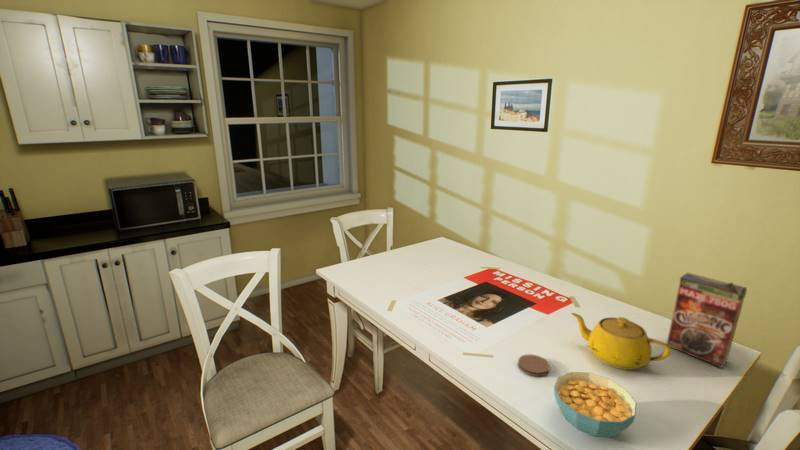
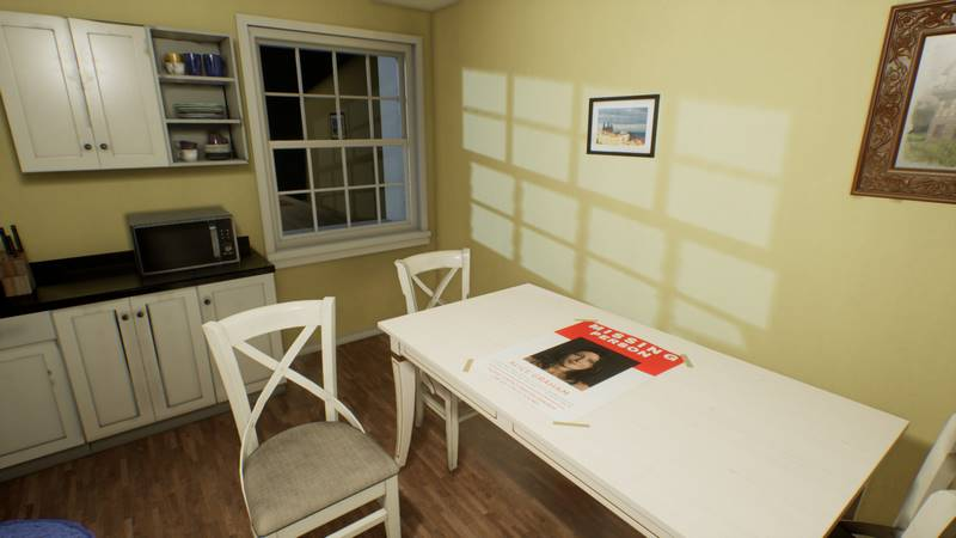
- cereal bowl [553,371,637,438]
- cereal box [666,272,748,369]
- coaster [517,354,551,377]
- teapot [570,312,672,371]
